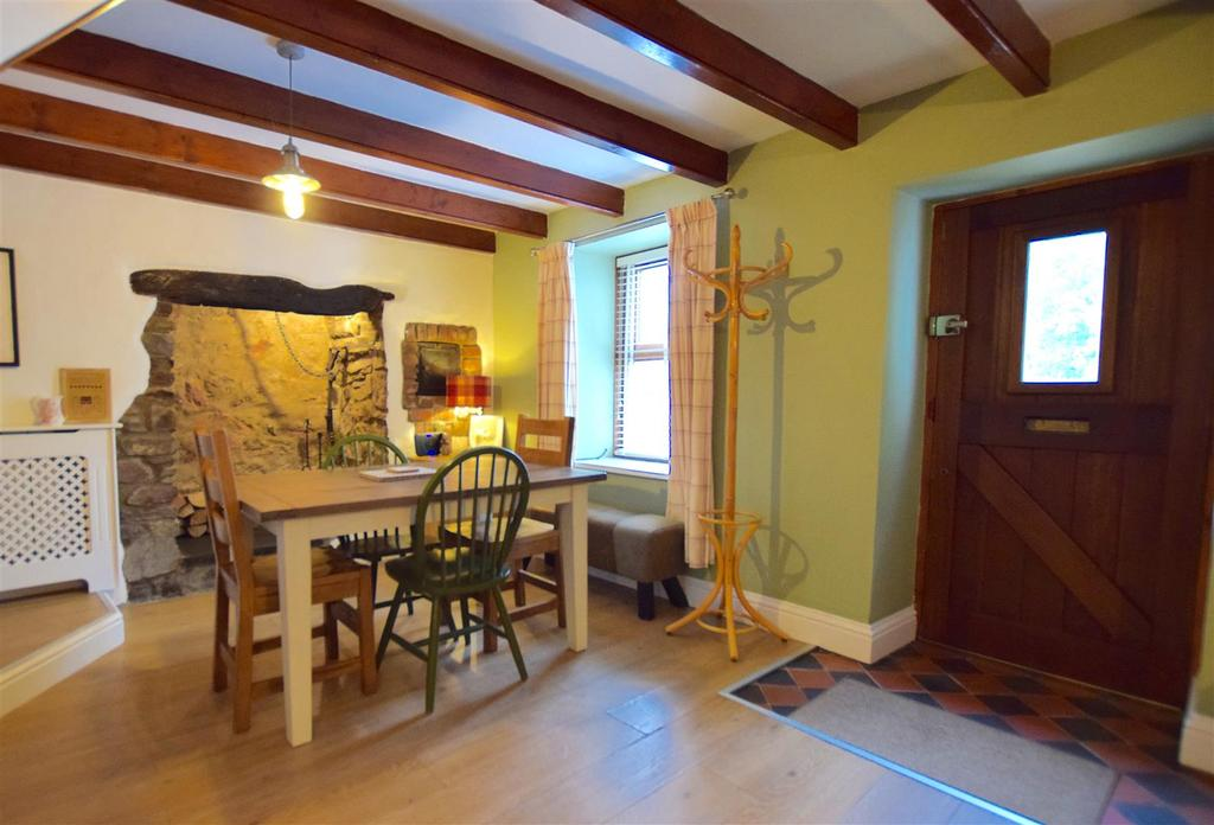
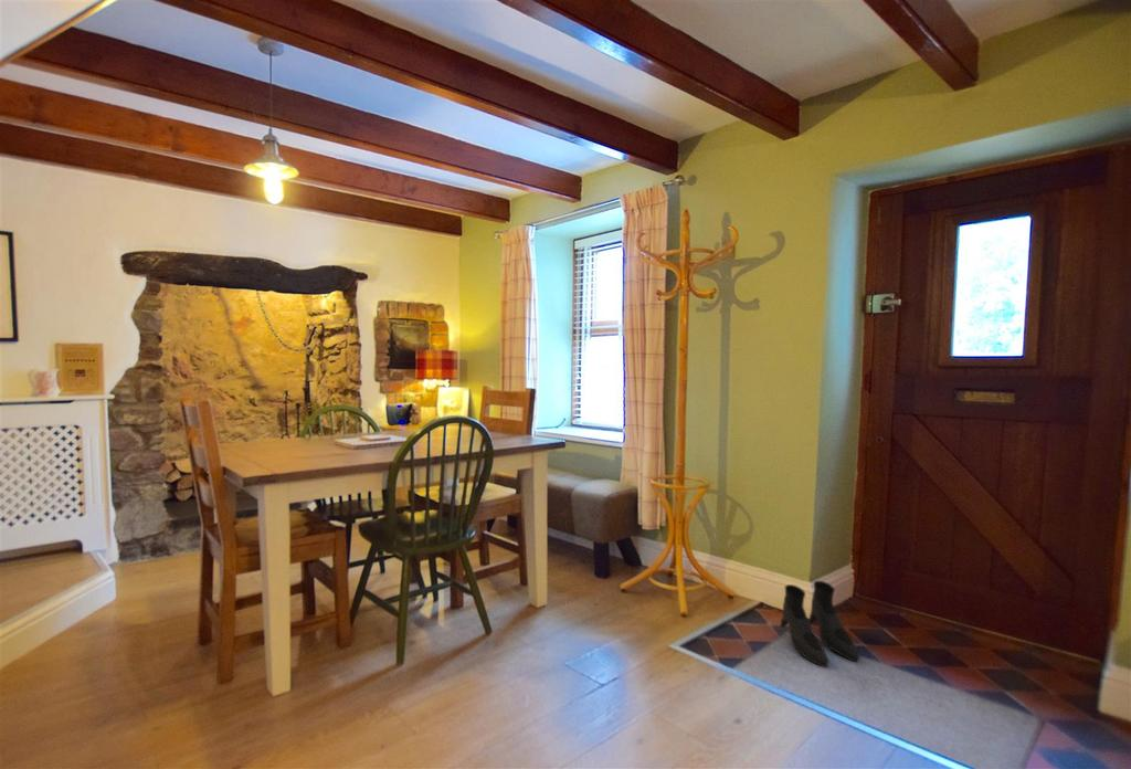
+ boots [780,580,860,668]
